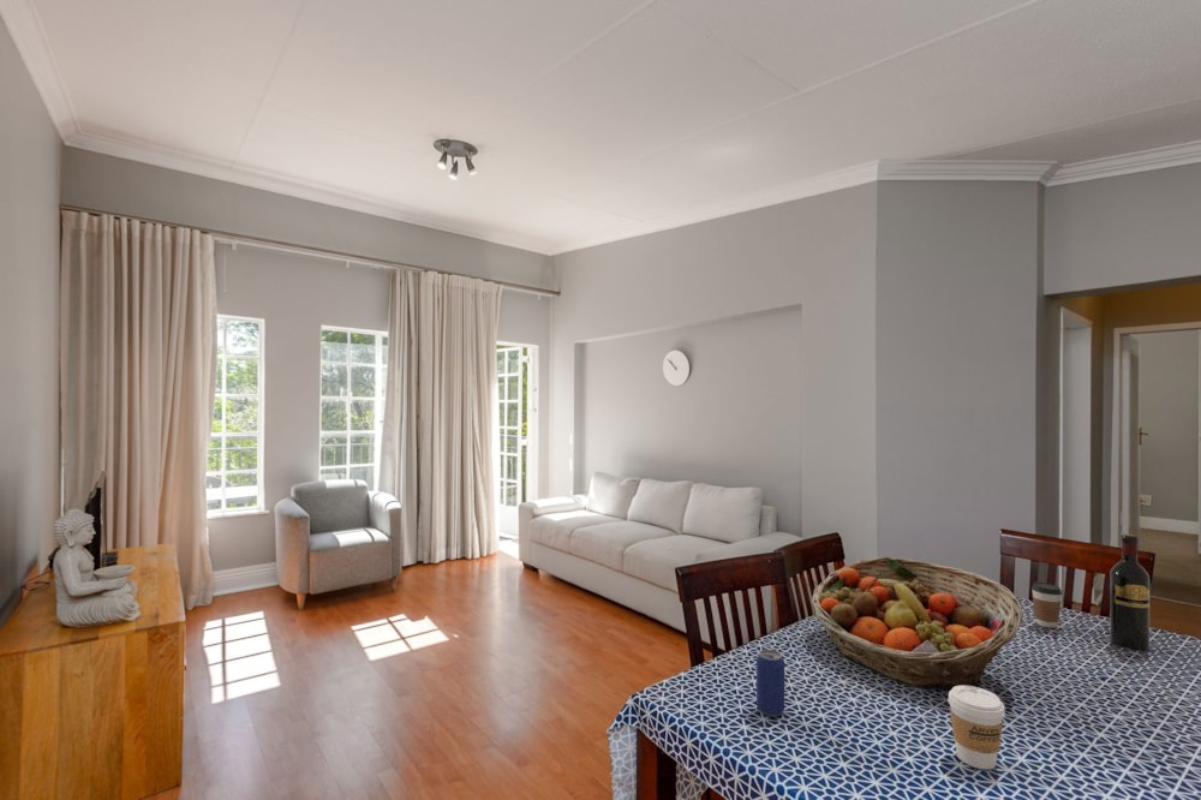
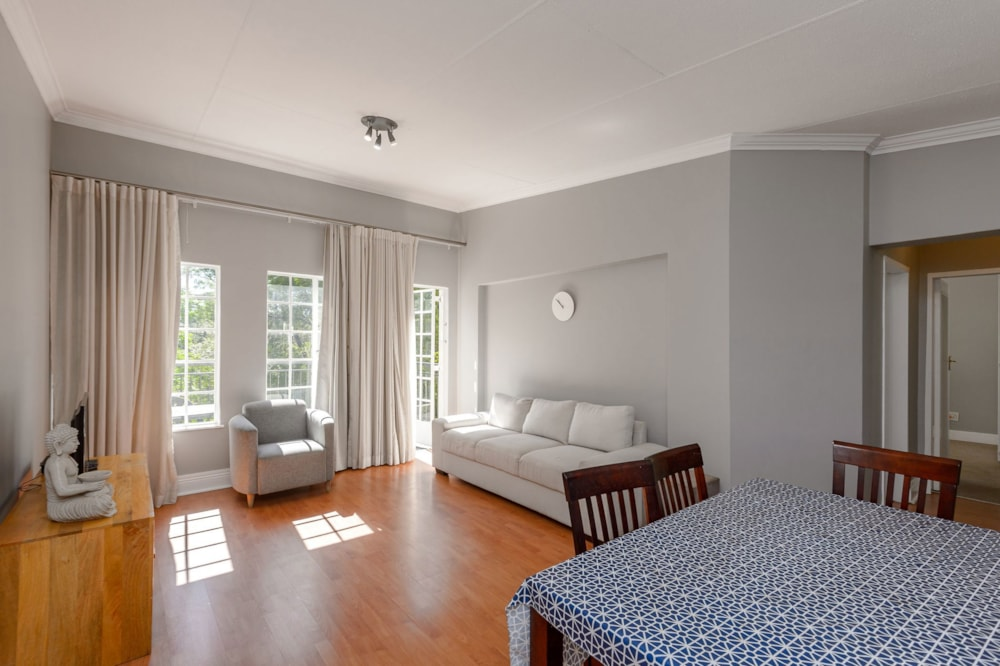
- beverage can [755,649,785,717]
- fruit basket [809,556,1023,691]
- coffee cup [946,686,1006,770]
- wine bottle [1109,532,1151,651]
- coffee cup [1030,580,1063,629]
